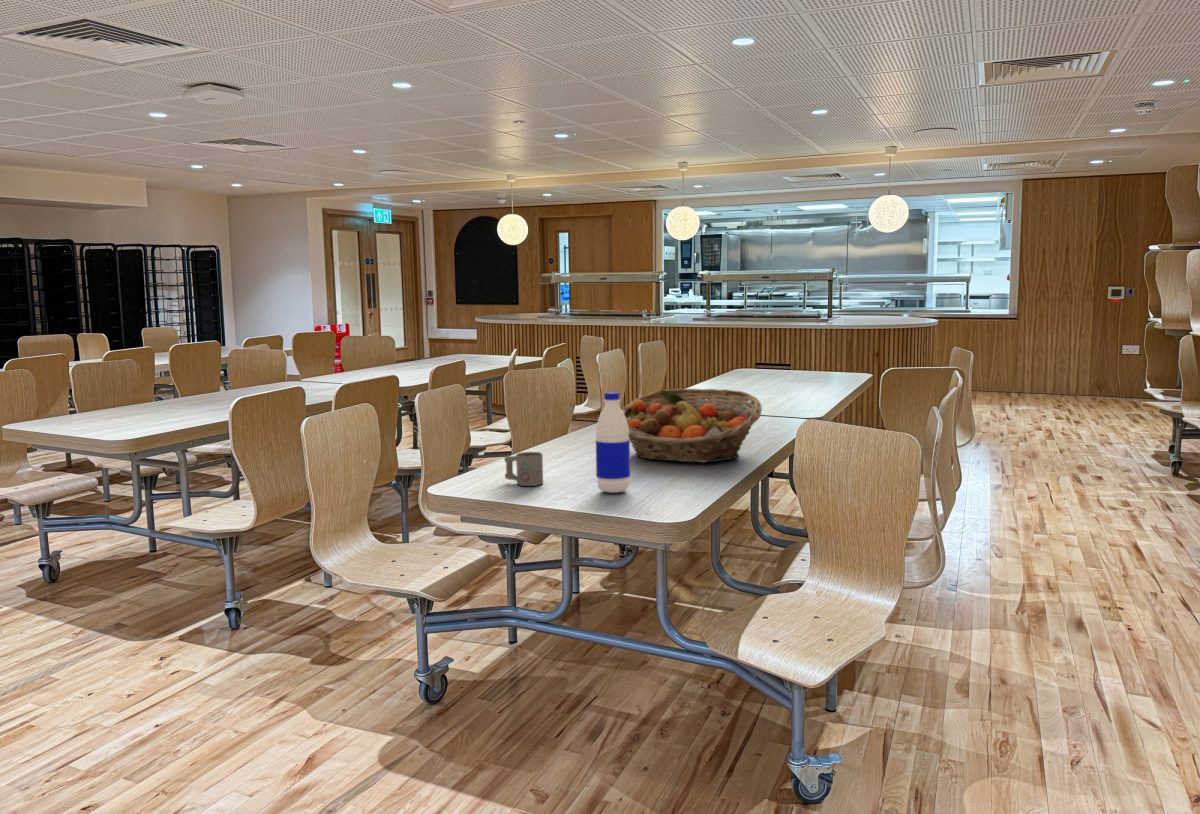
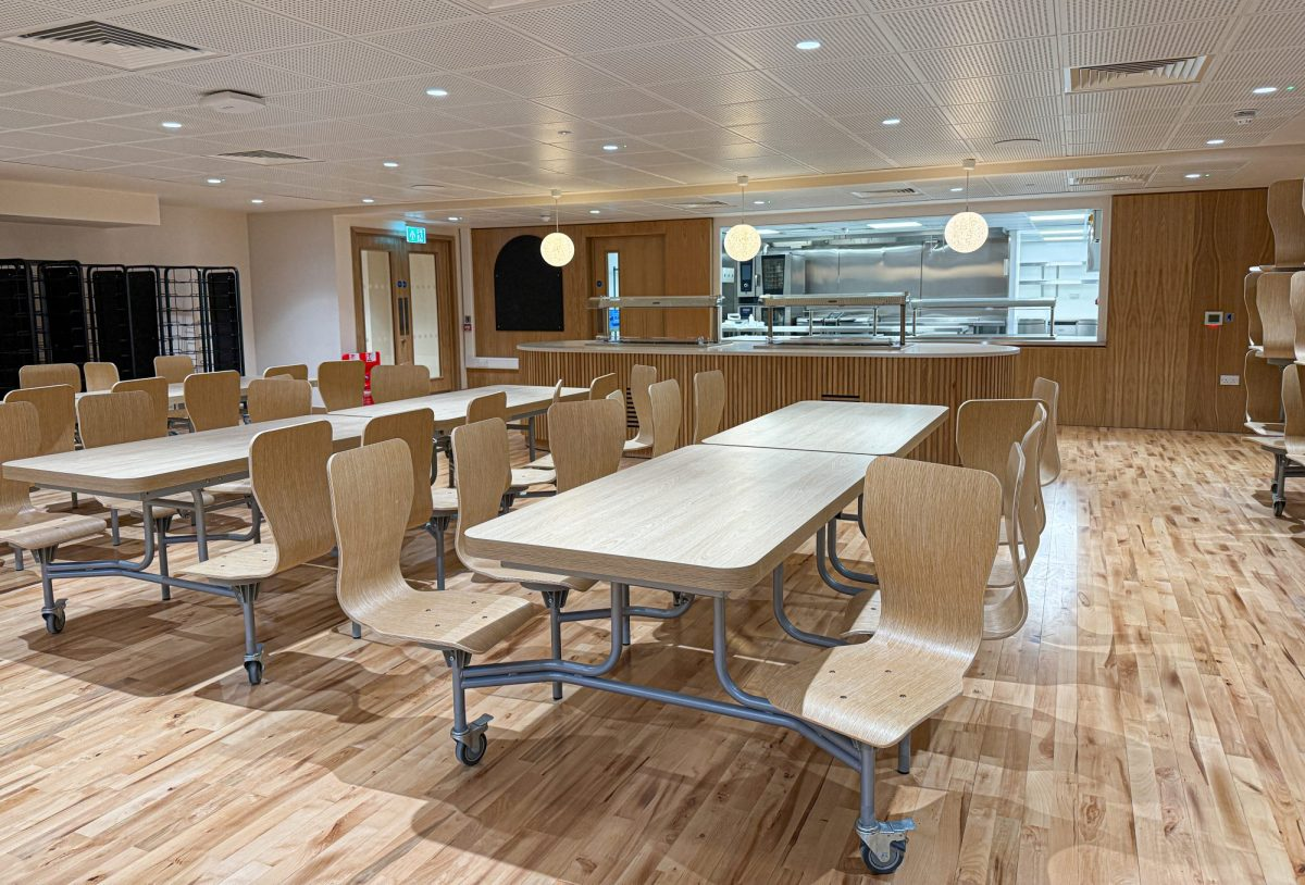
- mug [503,451,544,487]
- water bottle [595,391,631,494]
- fruit basket [621,388,763,463]
